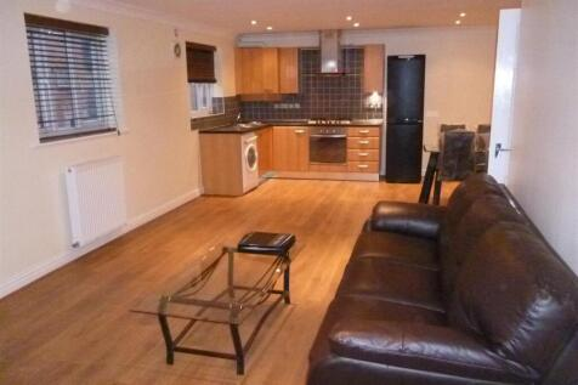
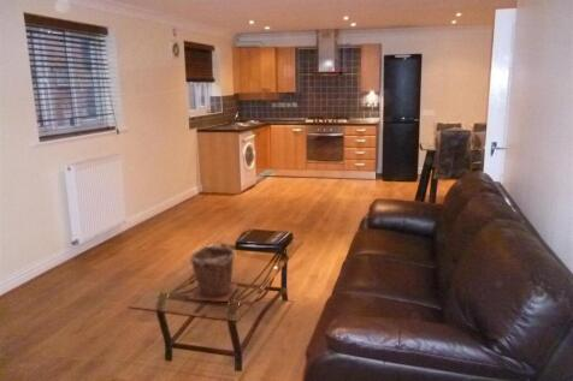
+ plant pot [187,243,240,303]
